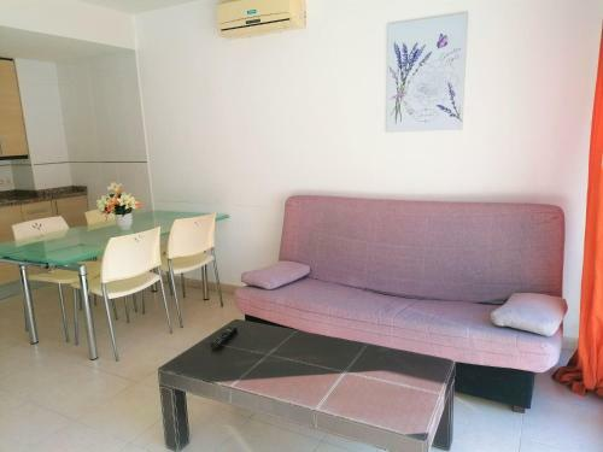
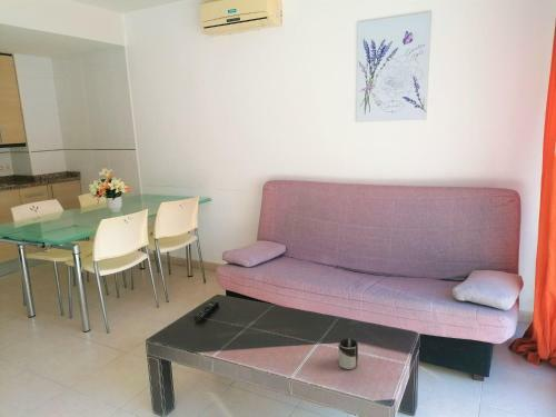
+ cup [338,338,359,370]
